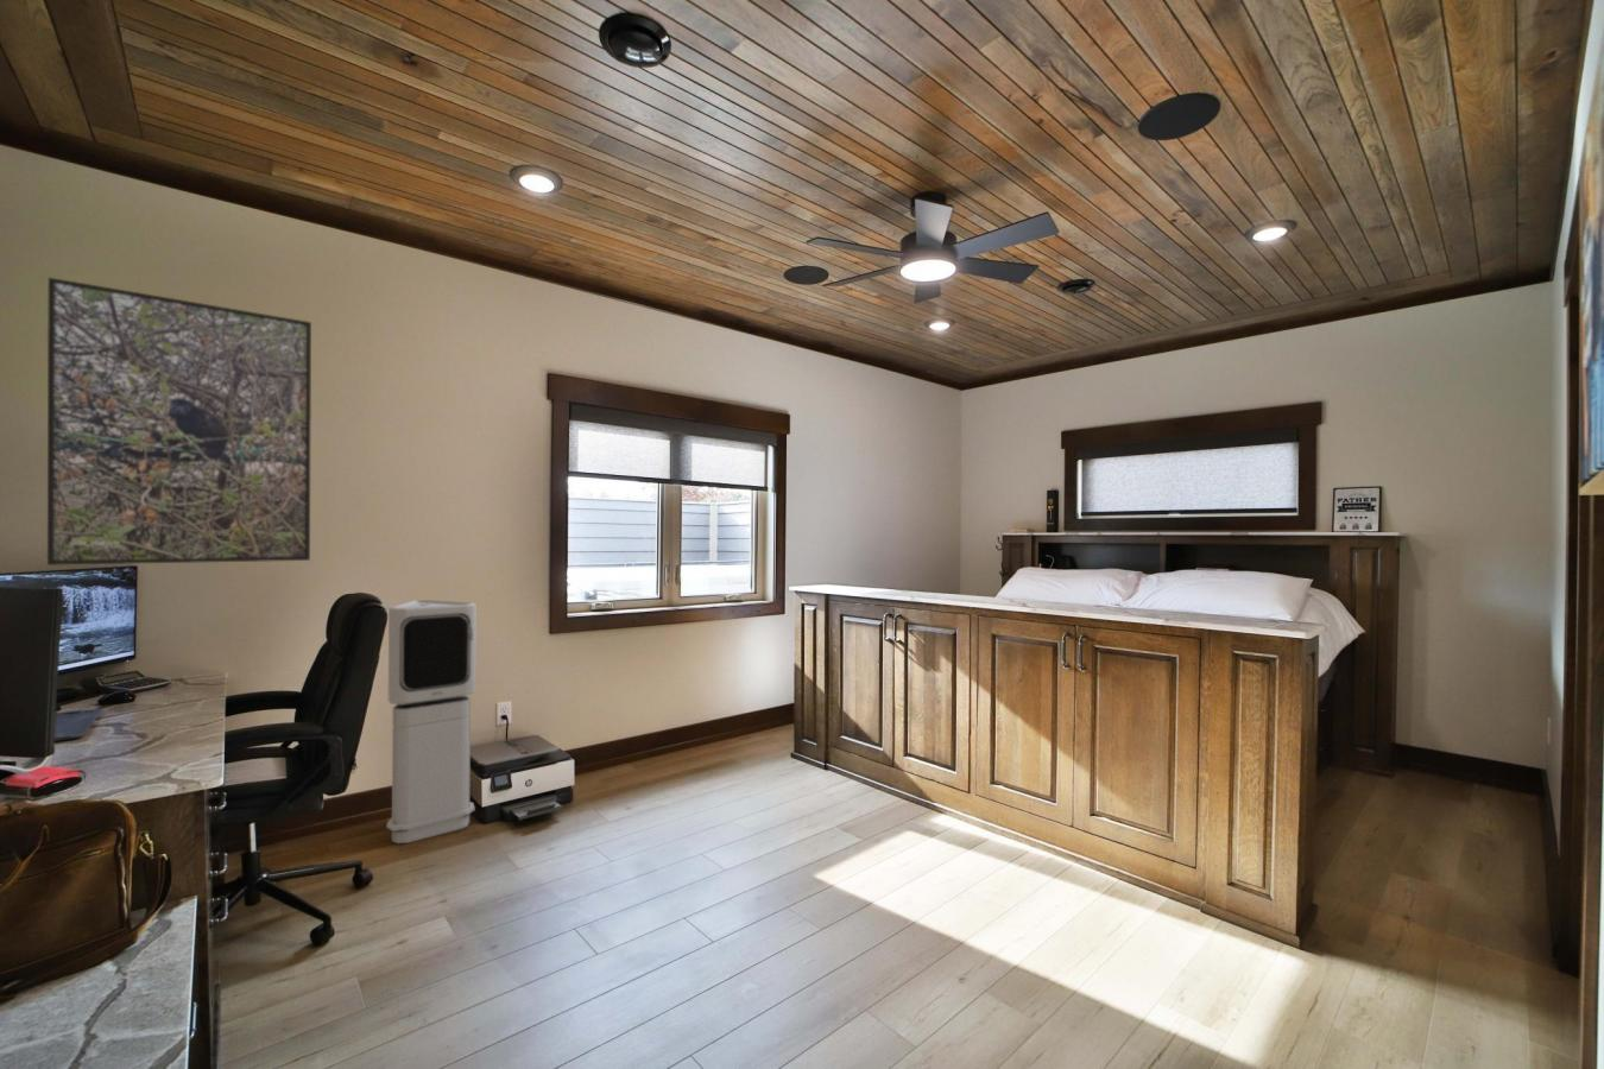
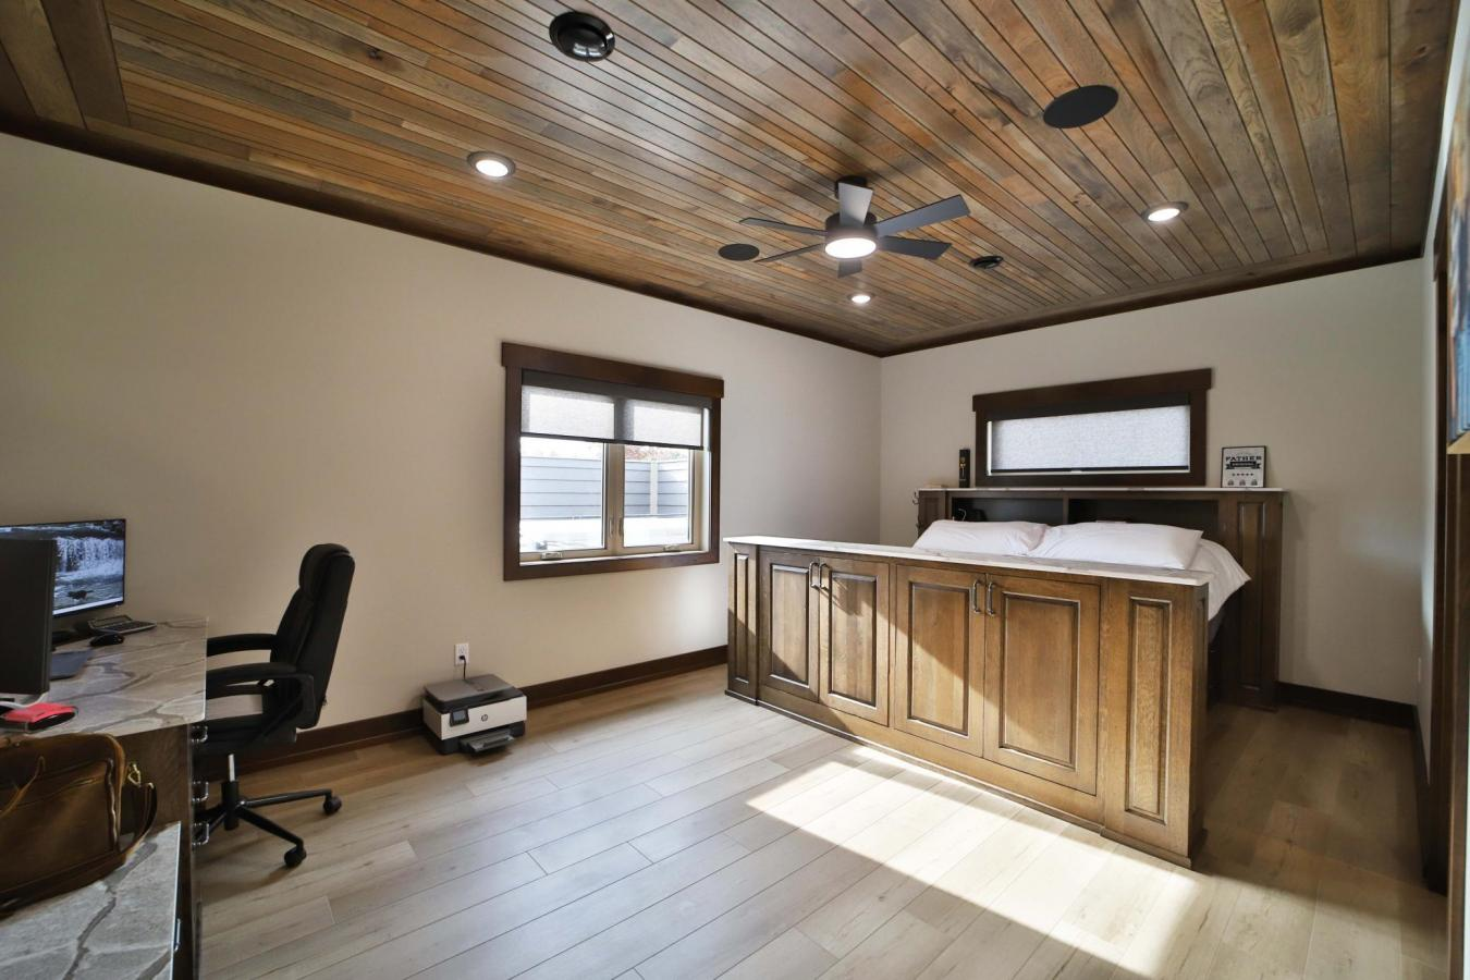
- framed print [47,277,313,567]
- air purifier [385,599,477,845]
